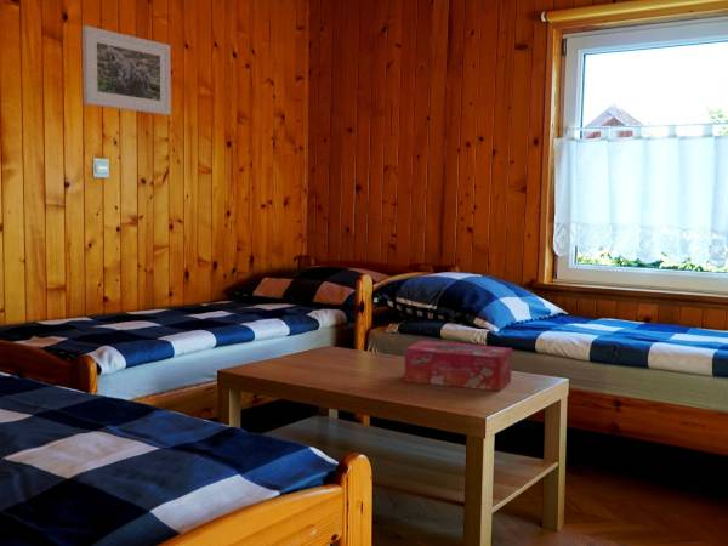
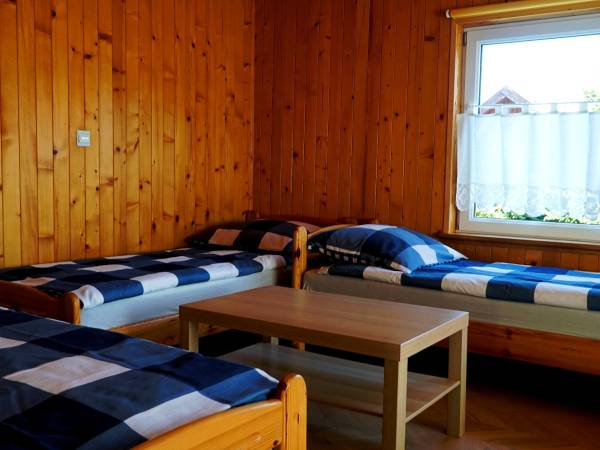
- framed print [81,24,172,116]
- tissue box [403,340,513,392]
